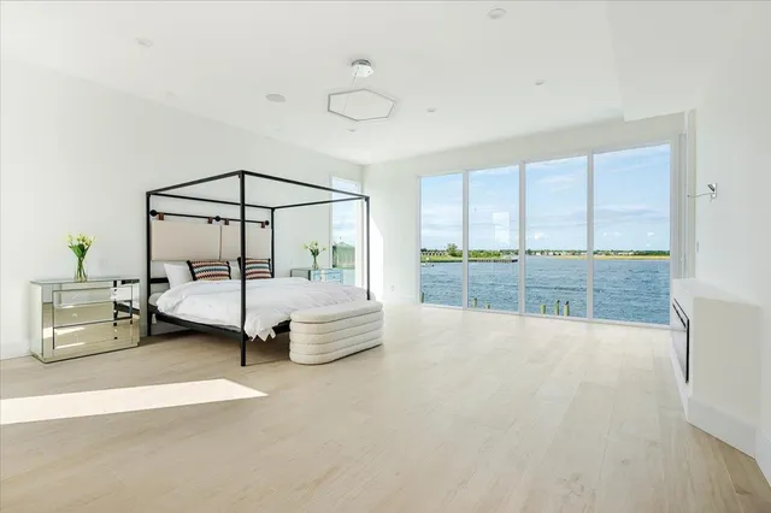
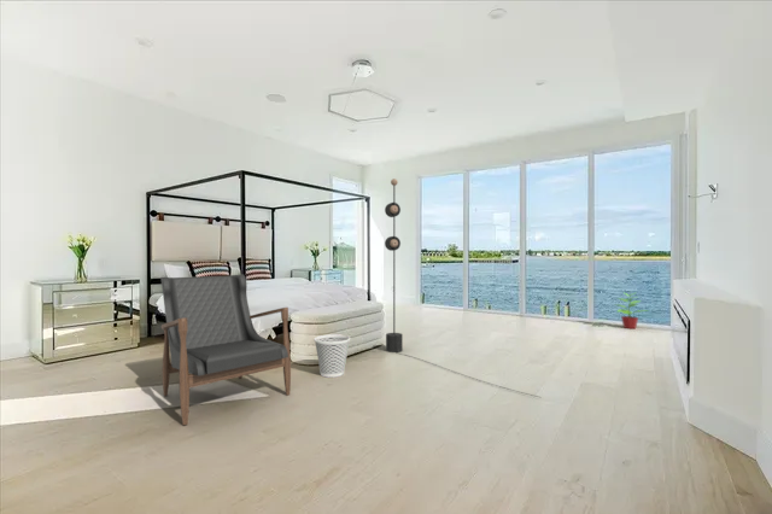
+ potted plant [613,291,651,329]
+ armchair [159,274,292,426]
+ floor lamp [384,177,543,398]
+ wastebasket [312,333,351,379]
